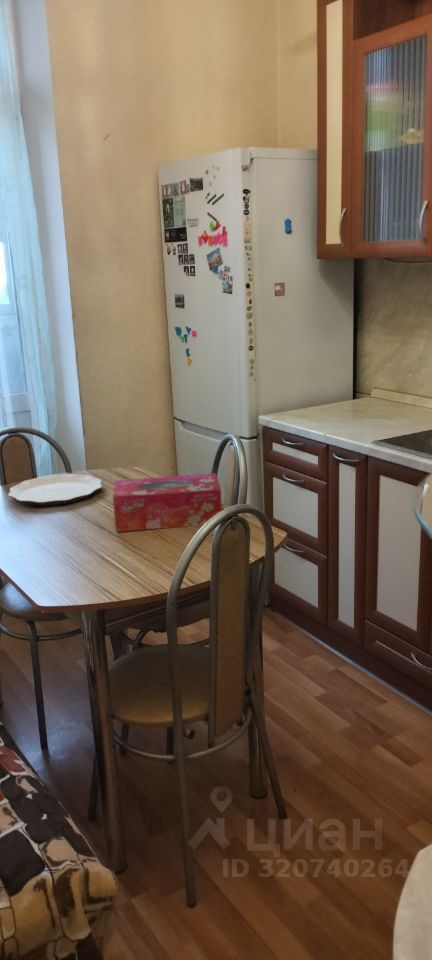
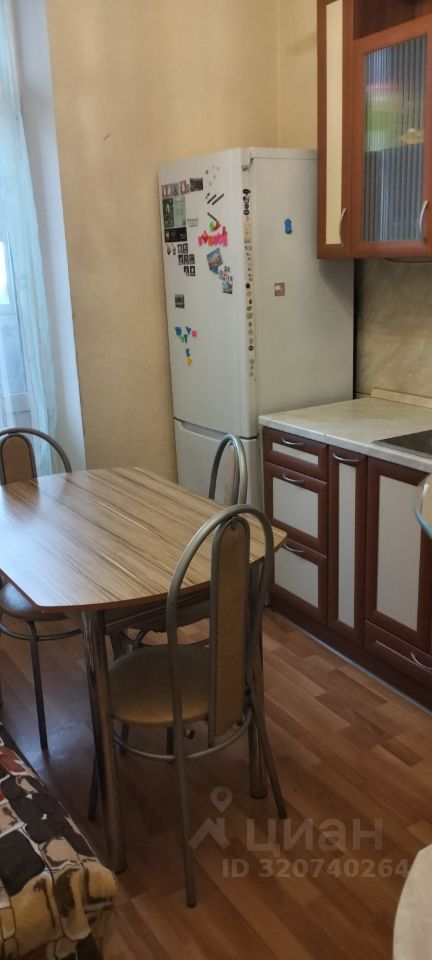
- tissue box [112,472,223,533]
- plate [7,473,103,506]
